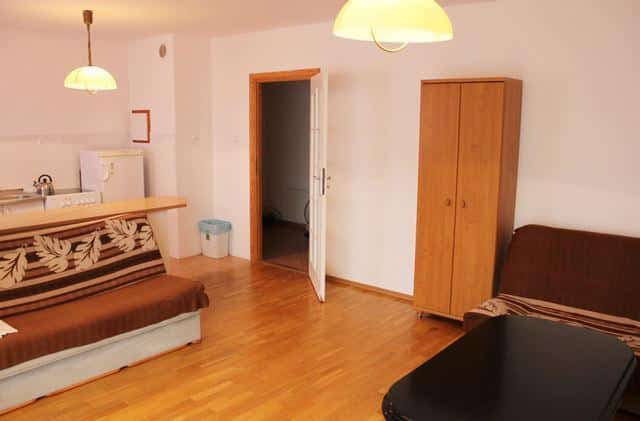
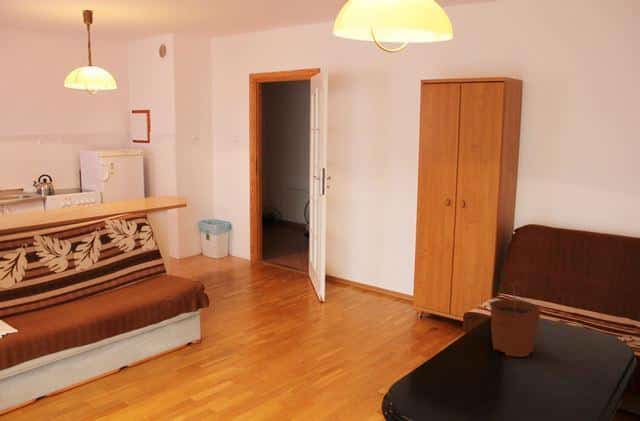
+ plant pot [489,281,542,358]
